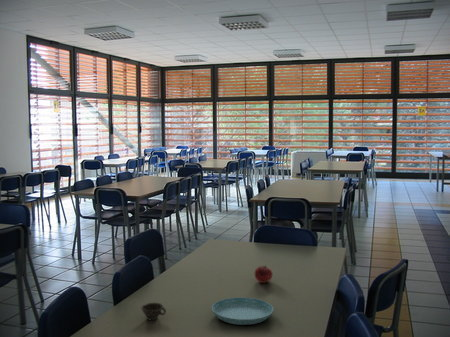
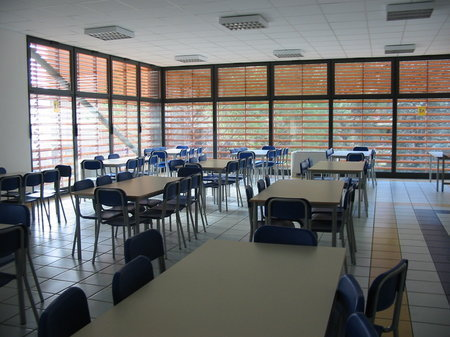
- cup [140,302,167,321]
- fruit [254,264,273,284]
- saucer [211,297,274,326]
